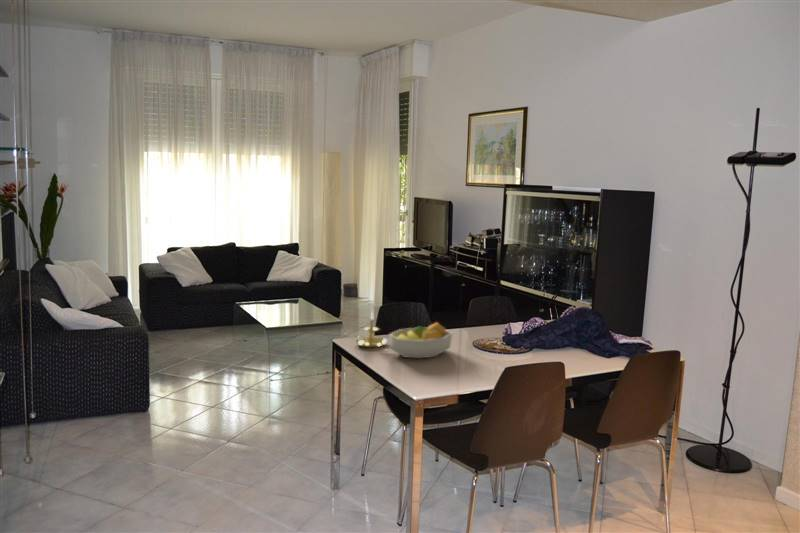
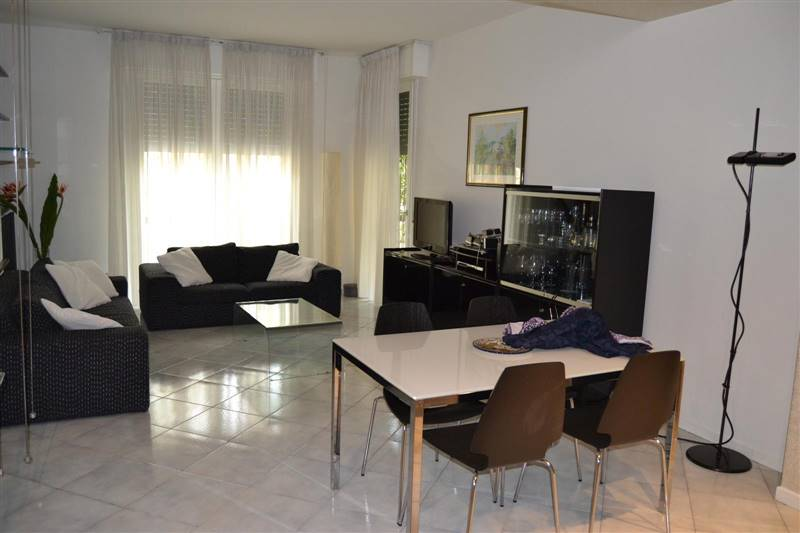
- candle holder [354,309,388,348]
- fruit bowl [388,321,454,359]
